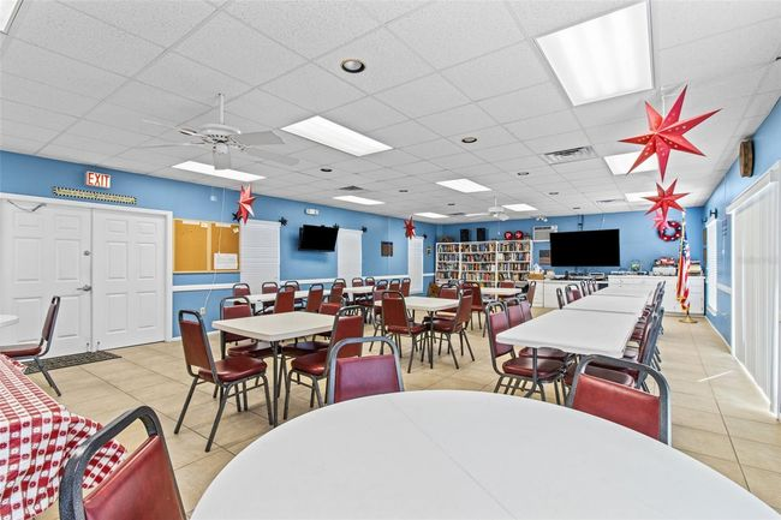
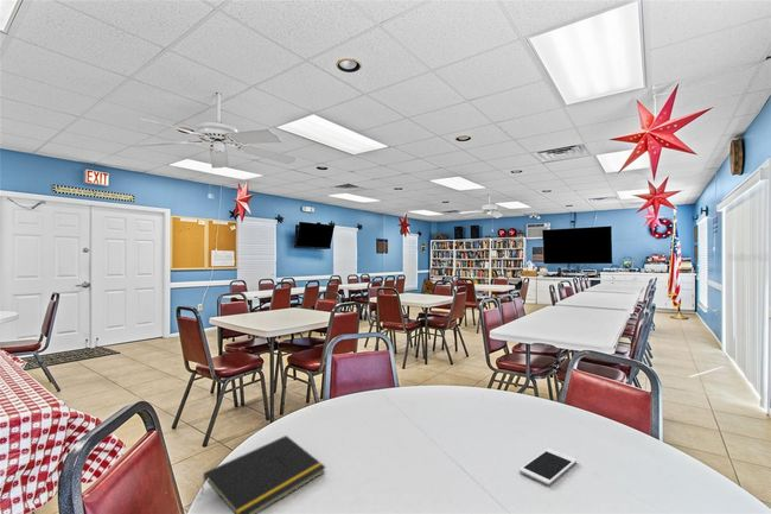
+ cell phone [518,448,578,487]
+ notepad [200,434,327,514]
